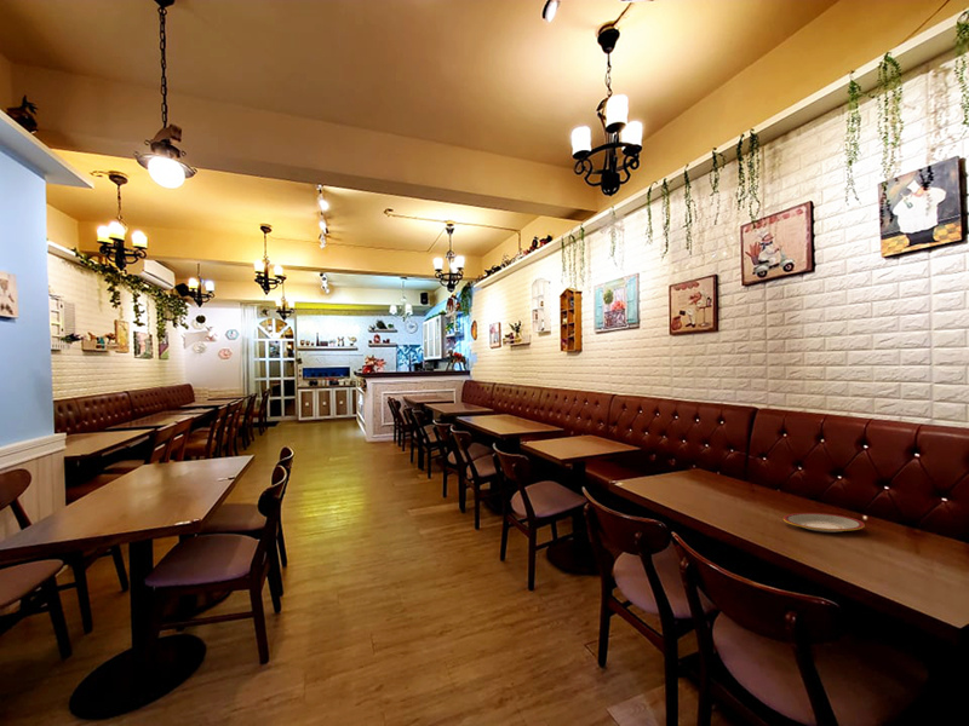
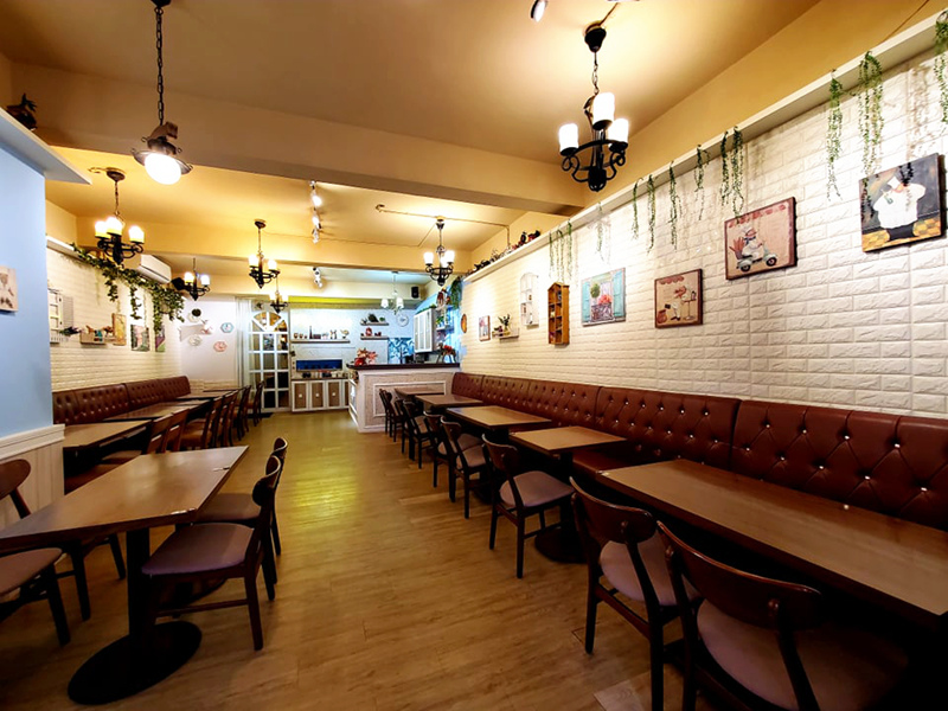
- plate [782,512,866,534]
